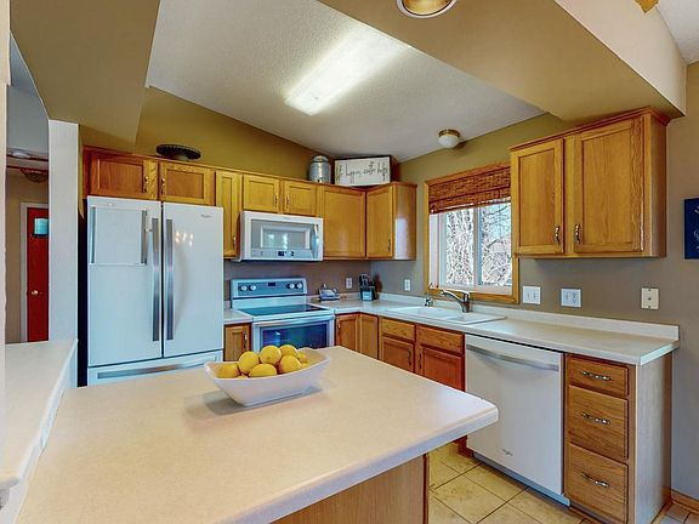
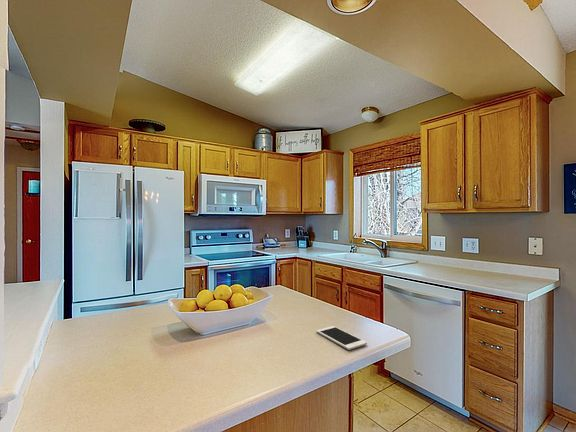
+ cell phone [316,325,368,351]
